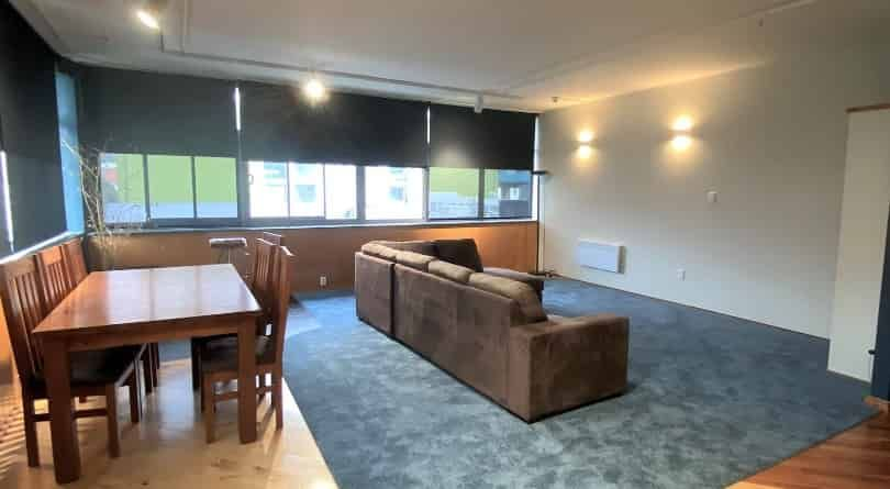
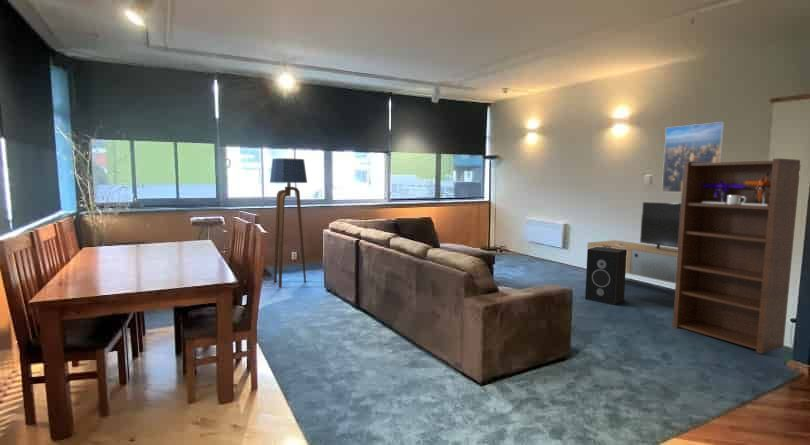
+ speaker [584,246,627,306]
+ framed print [661,121,725,193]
+ media console [586,201,681,284]
+ bookshelf [672,158,801,355]
+ floor lamp [269,157,308,288]
